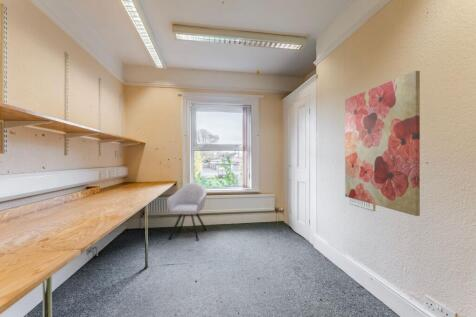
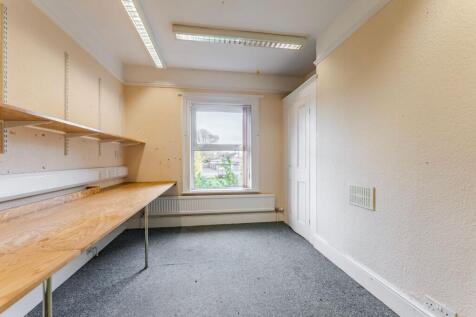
- wall art [344,70,421,217]
- chair [166,181,208,242]
